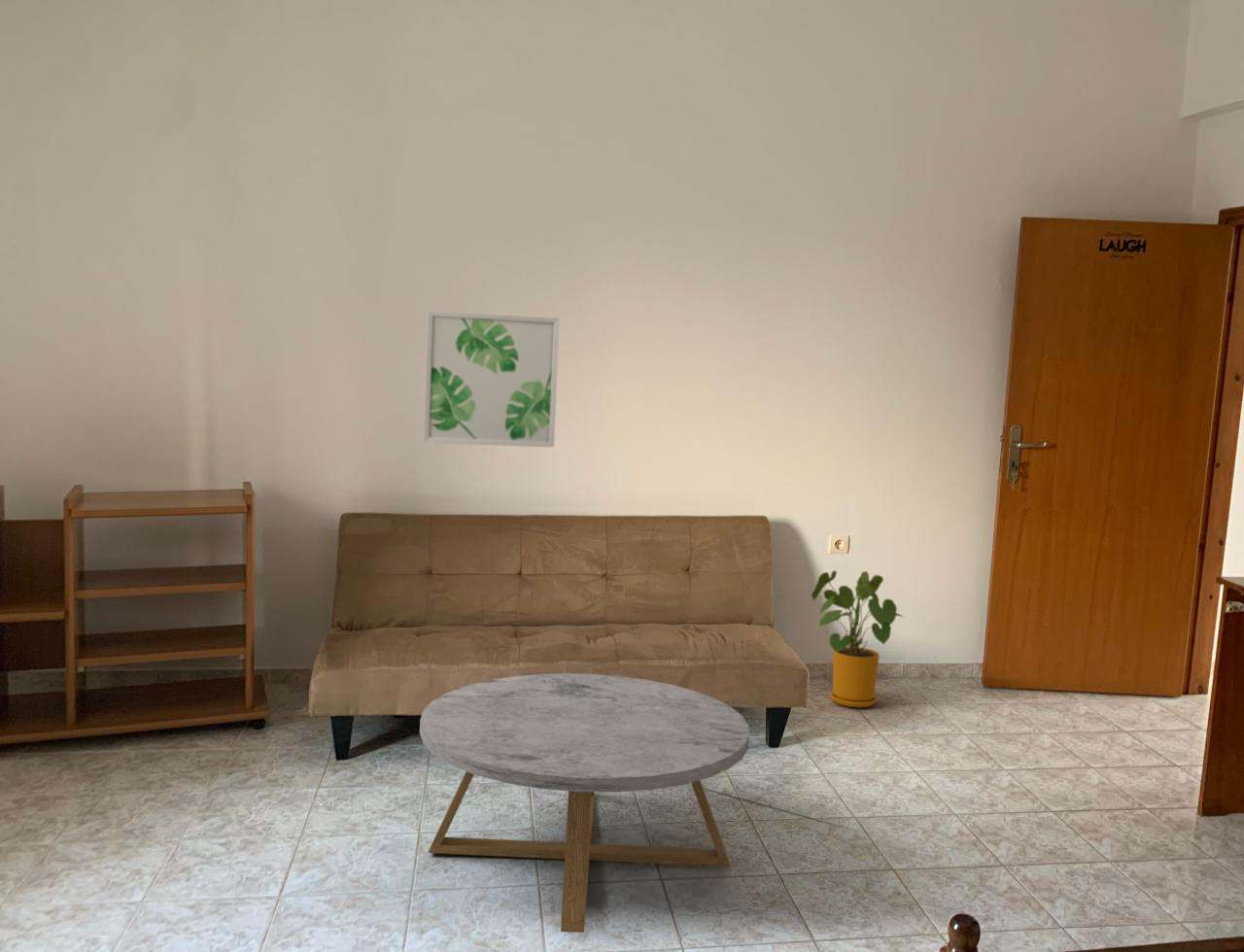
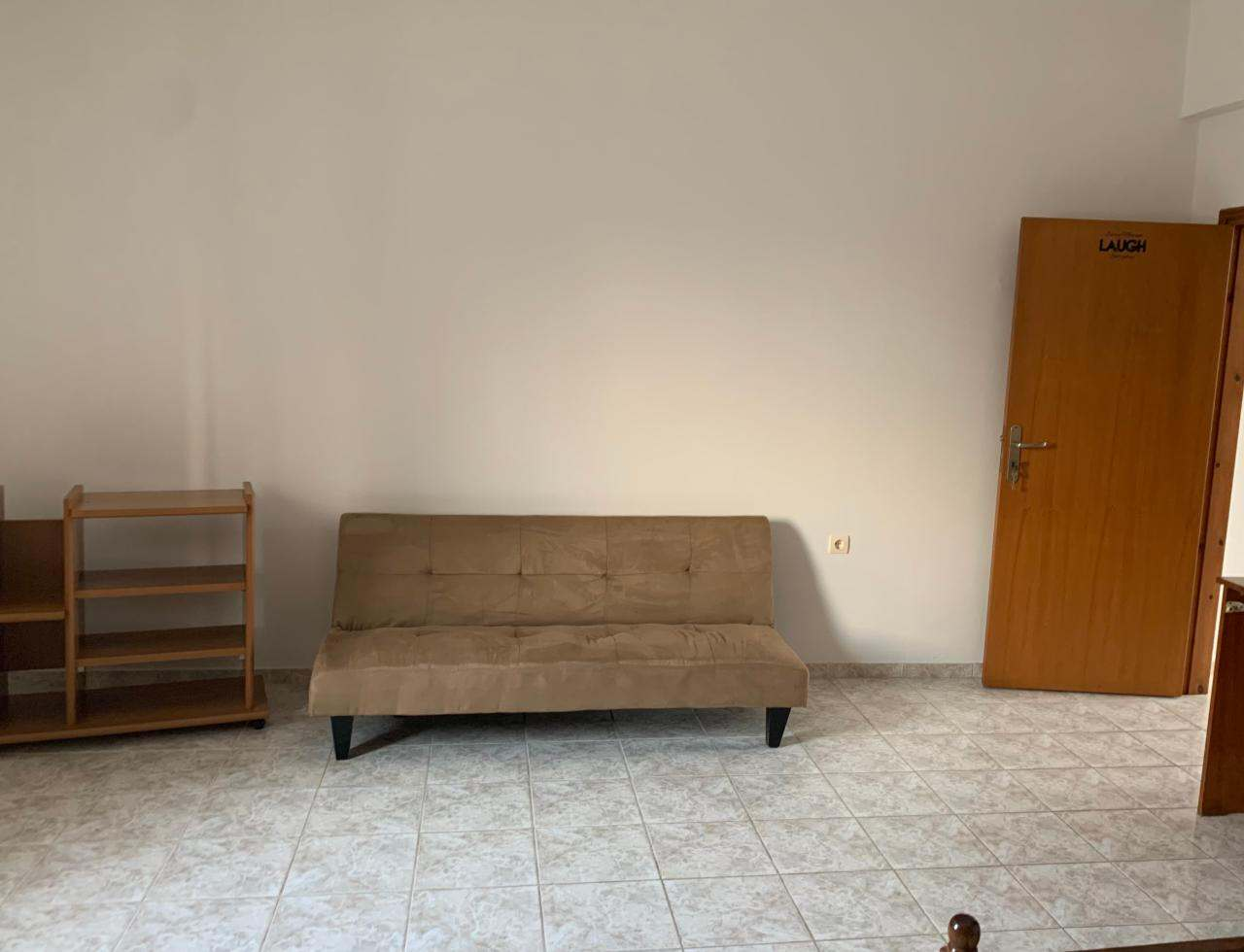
- coffee table [419,672,750,934]
- wall art [423,310,561,449]
- house plant [811,569,905,708]
